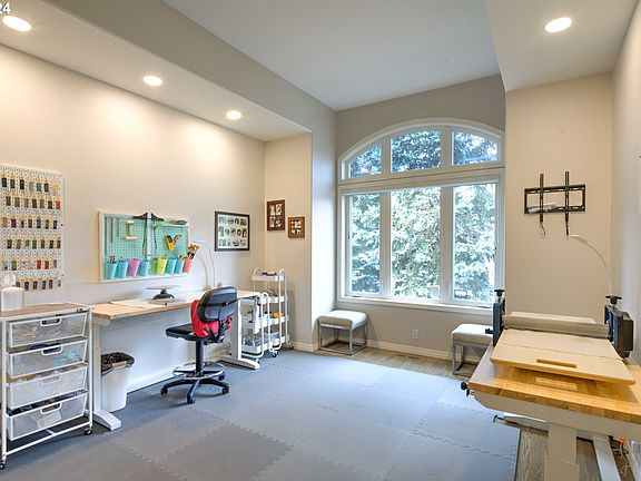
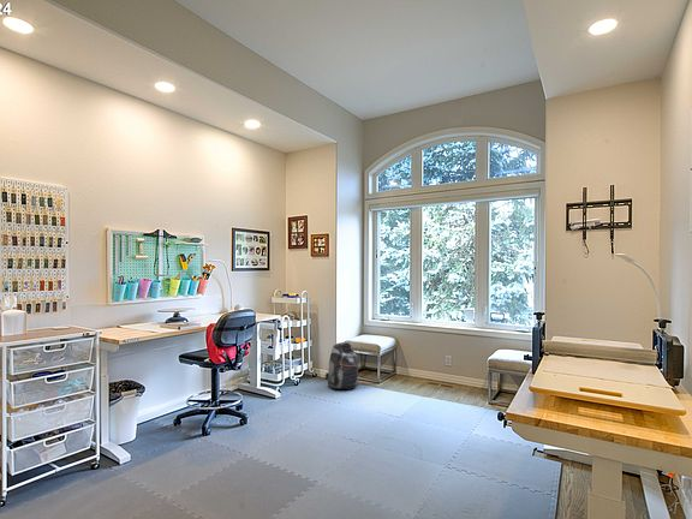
+ backpack [324,341,359,390]
